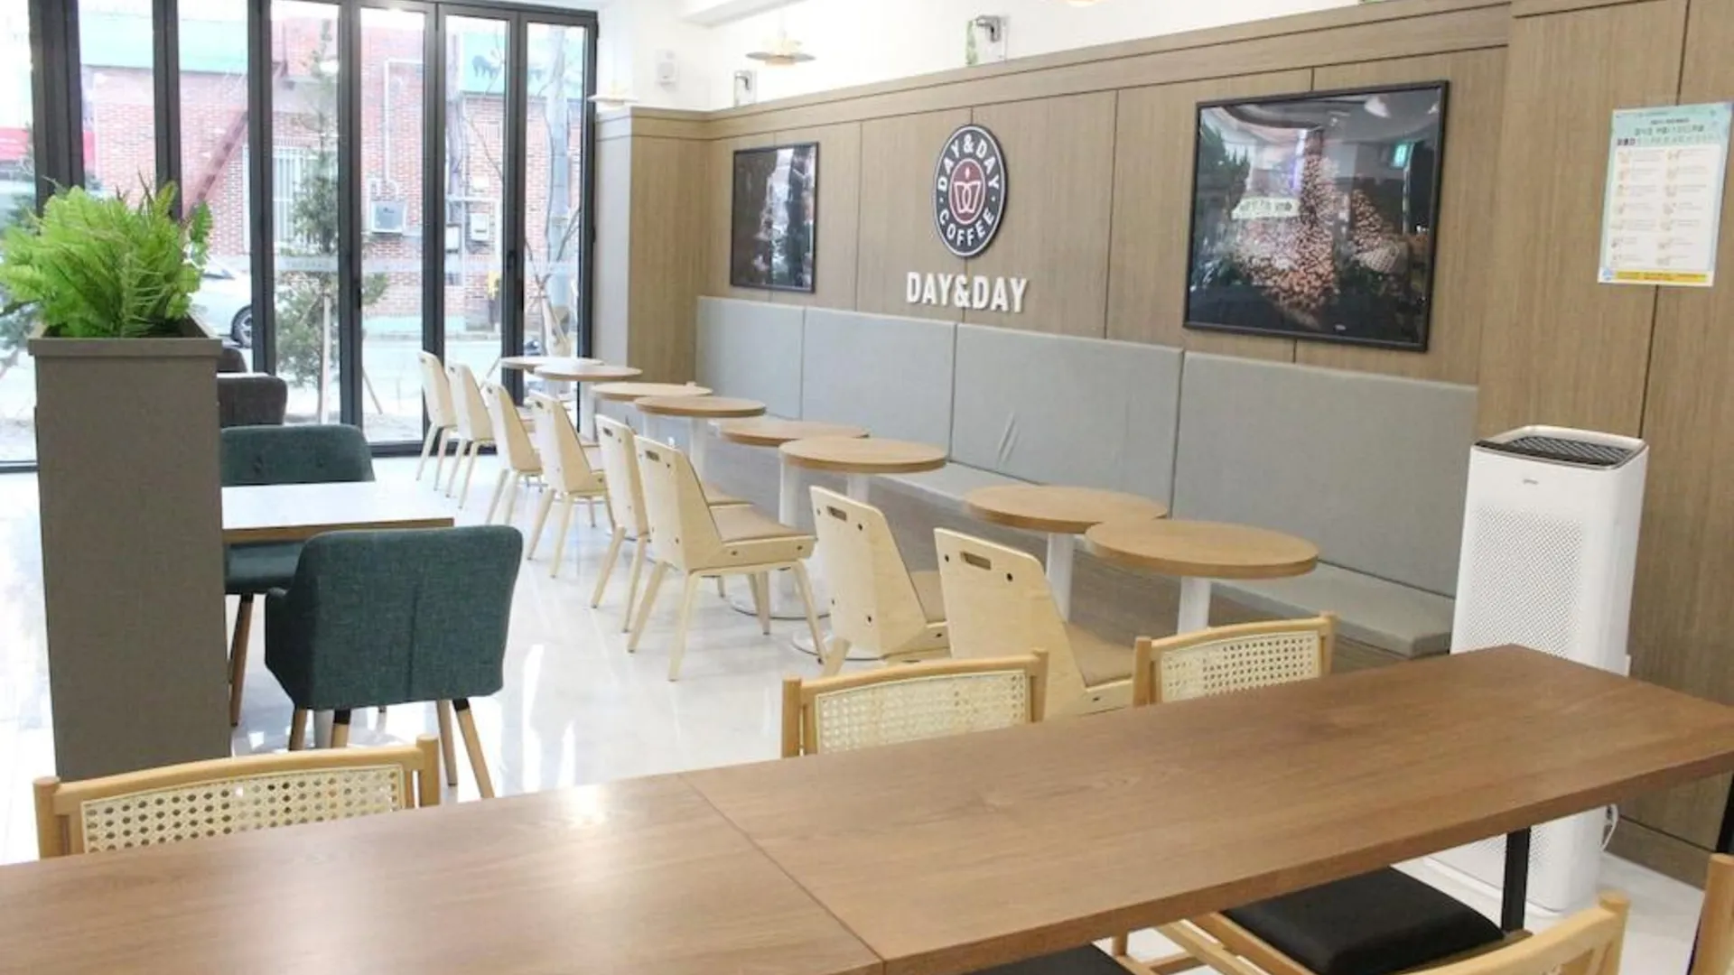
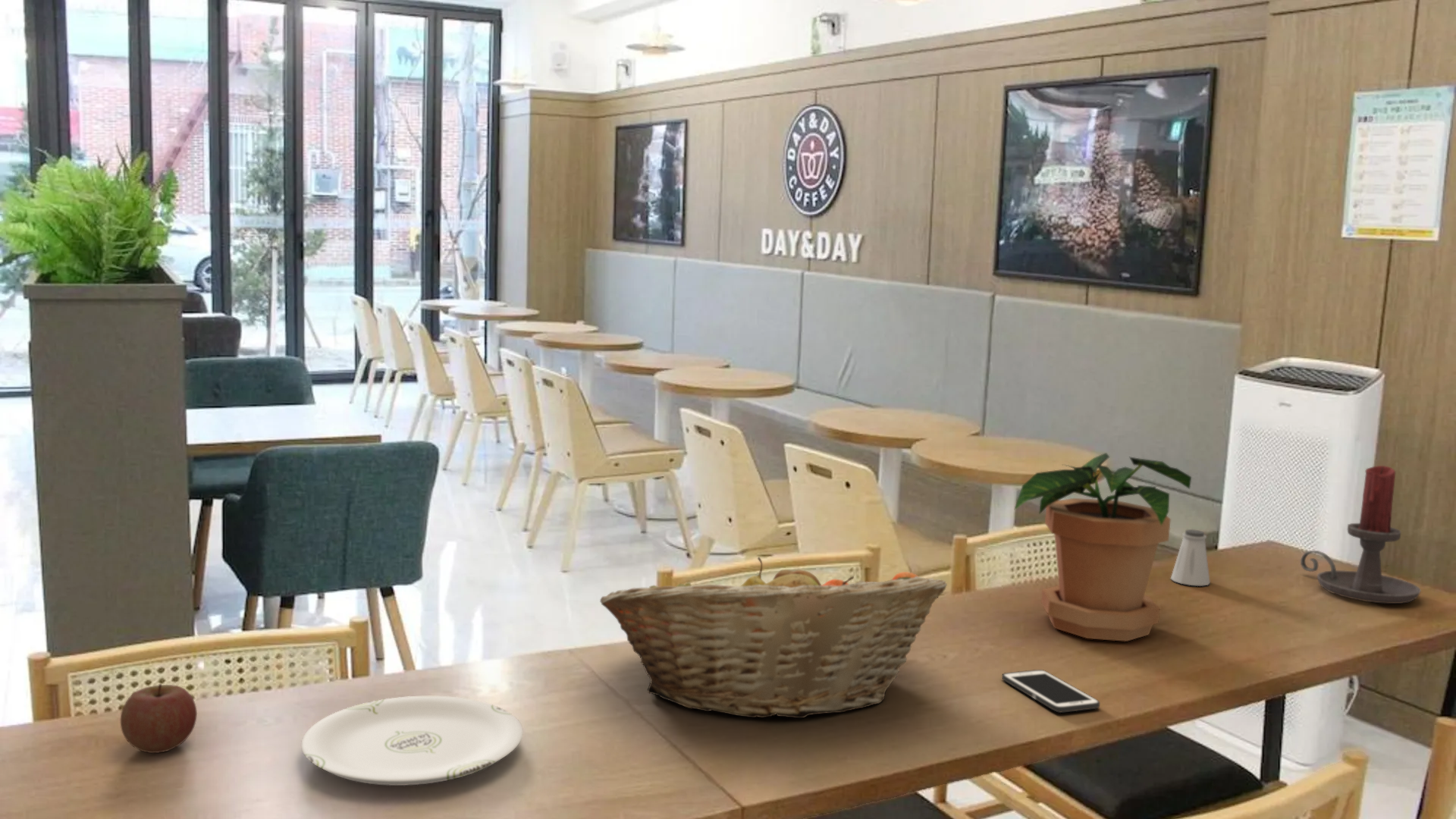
+ plate [300,695,524,786]
+ potted plant [1013,452,1192,642]
+ fruit basket [599,556,948,719]
+ candle holder [1300,465,1422,604]
+ cell phone [1001,669,1100,714]
+ saltshaker [1170,529,1211,587]
+ apple [120,683,198,754]
